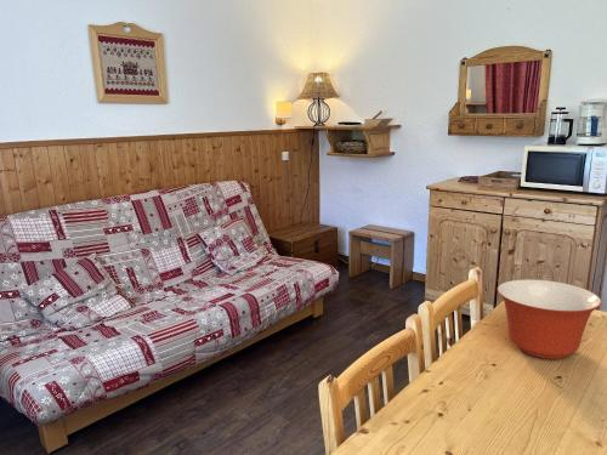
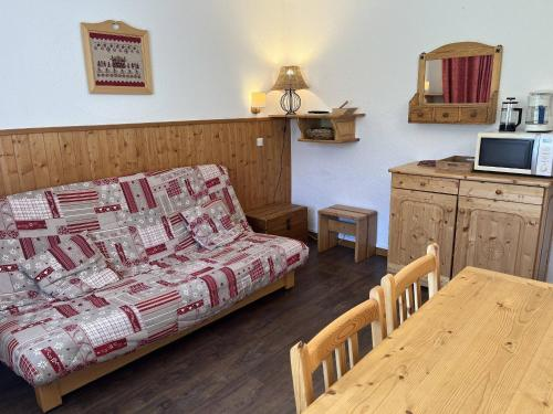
- mixing bowl [497,278,602,360]
